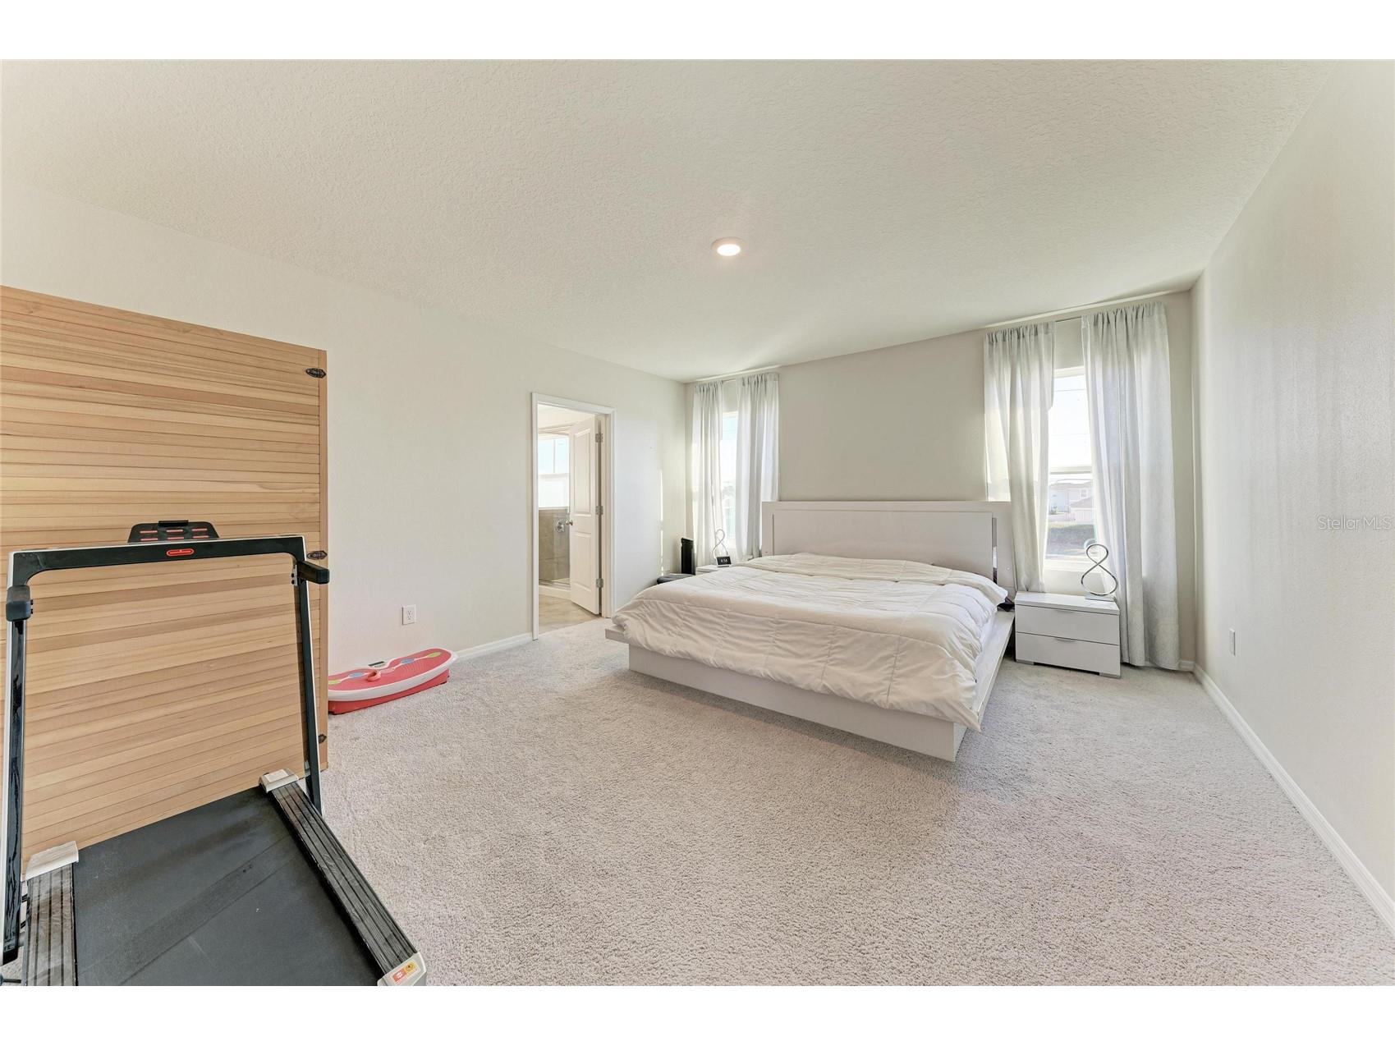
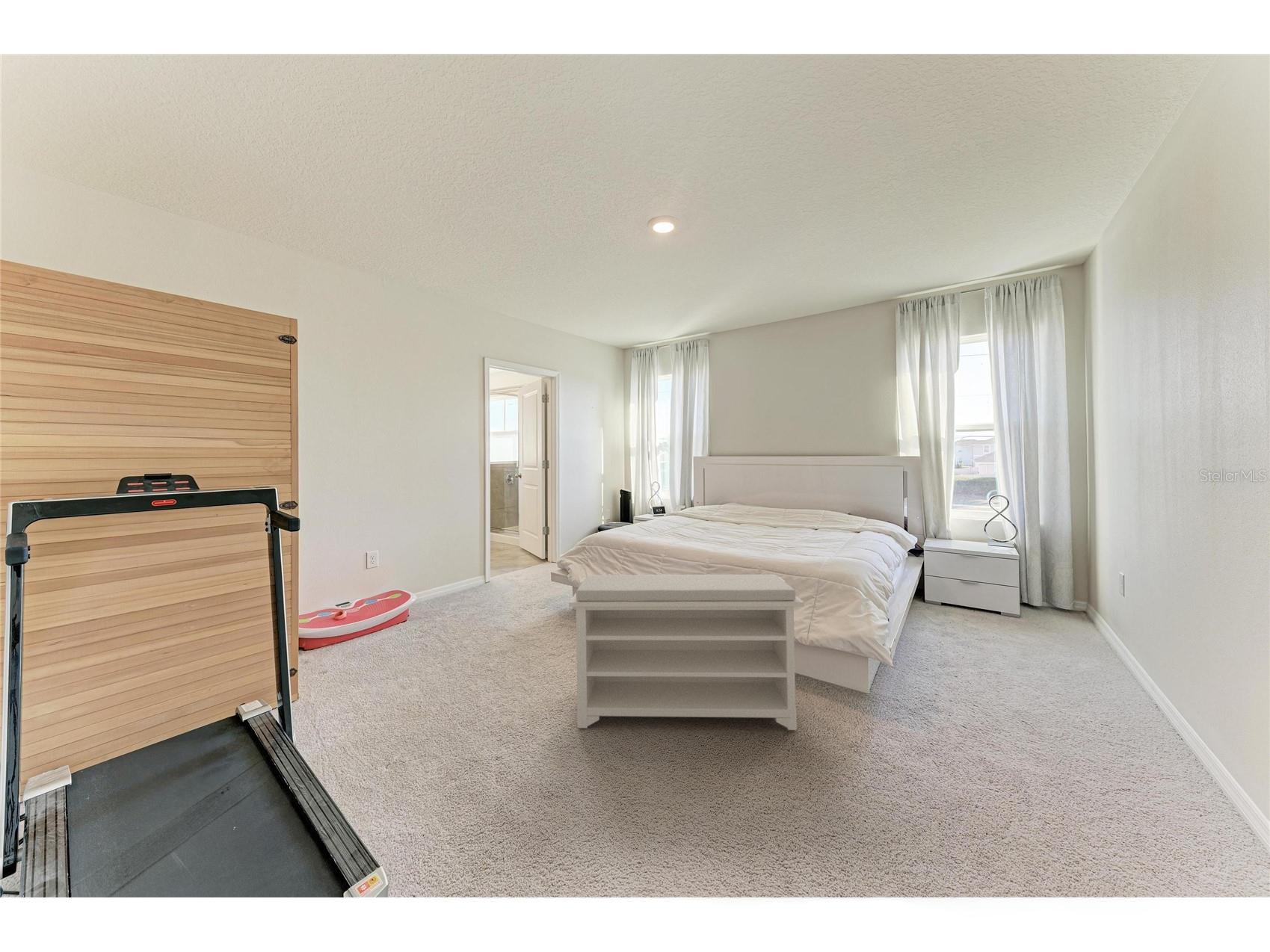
+ bench [568,574,805,731]
